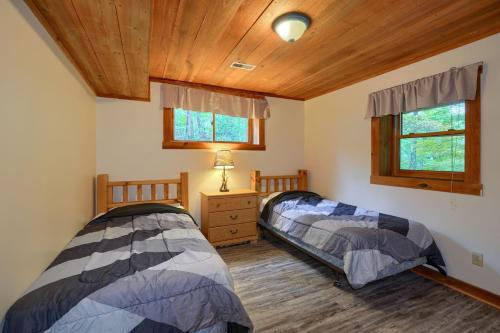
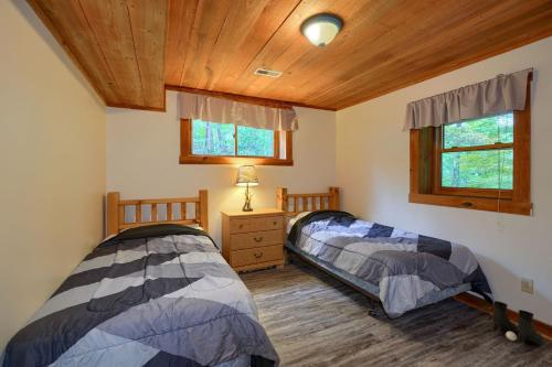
+ boots [492,300,544,345]
